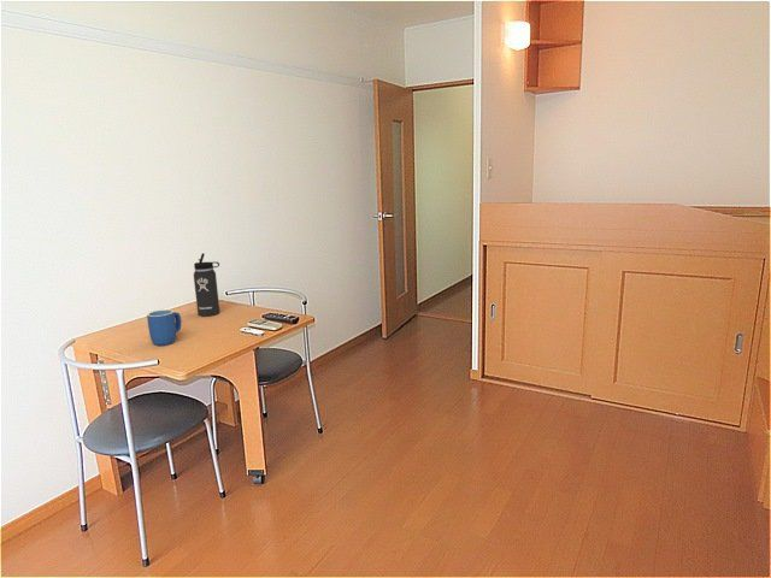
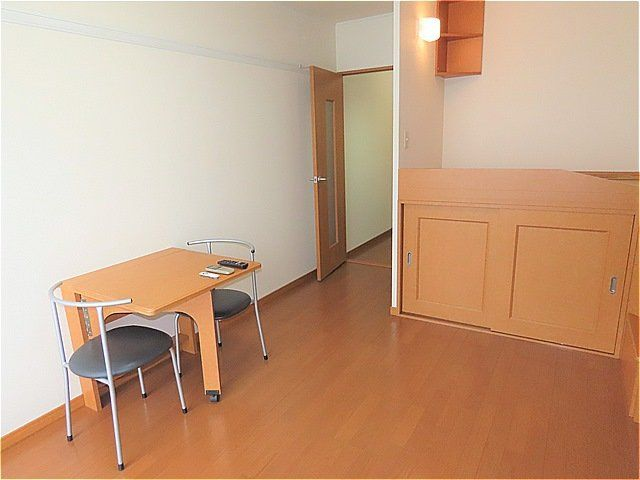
- mug [146,308,183,347]
- thermos bottle [193,253,220,317]
